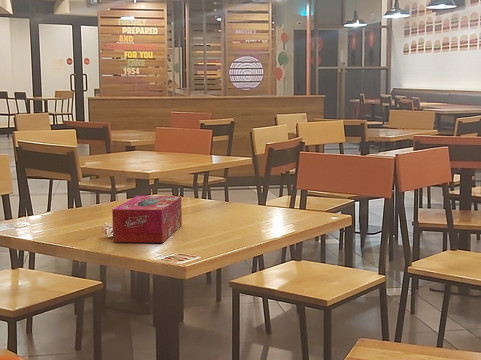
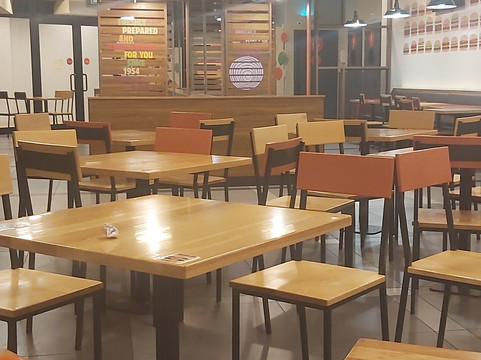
- tissue box [111,195,183,244]
